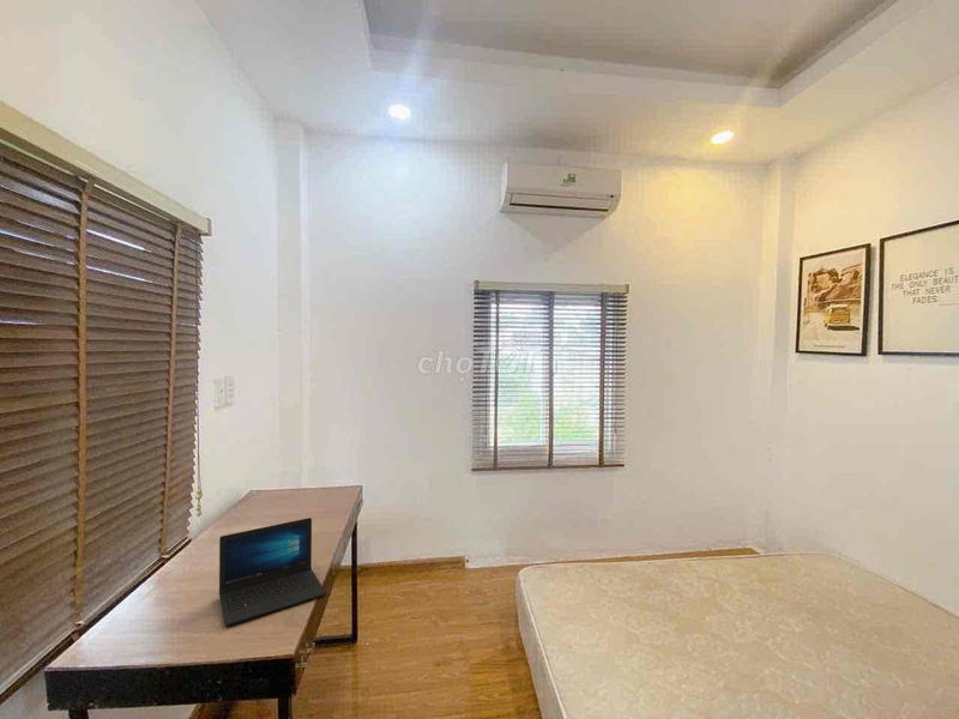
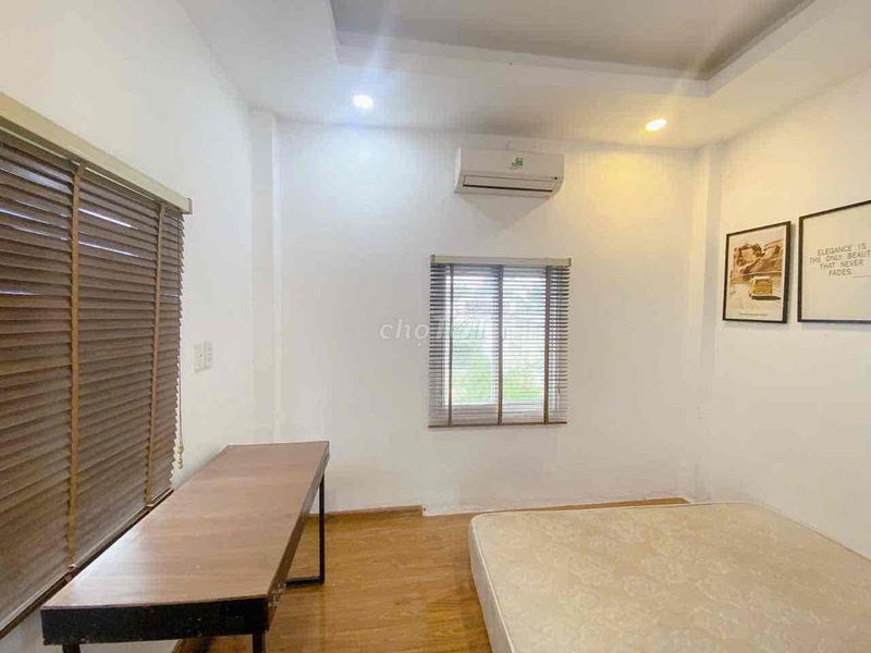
- laptop [218,516,327,627]
